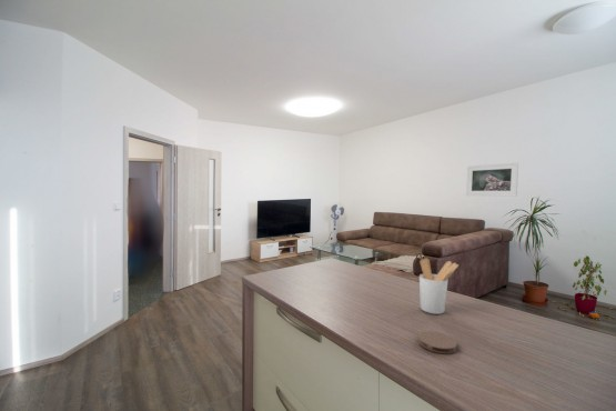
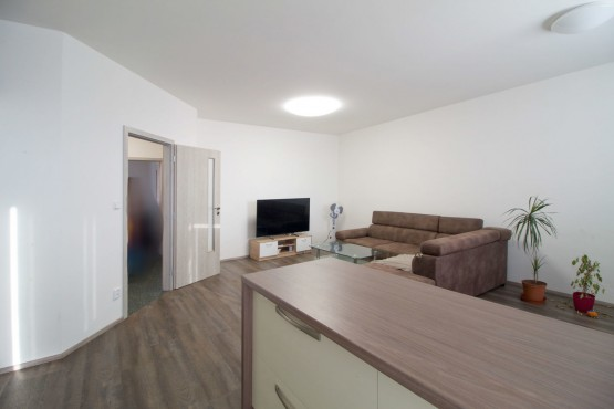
- utensil holder [418,257,460,315]
- coaster [417,330,457,354]
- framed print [465,162,519,198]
